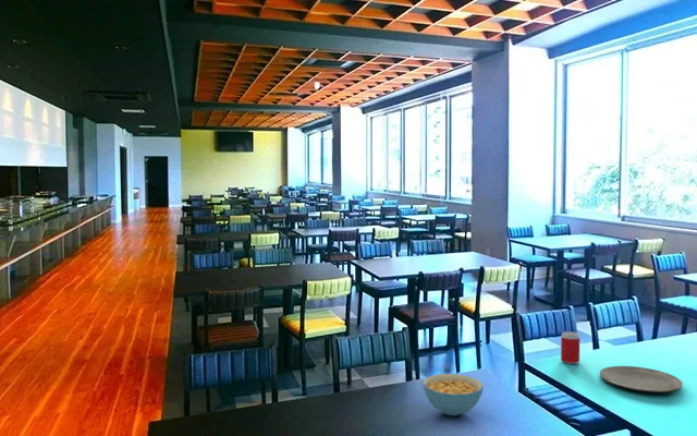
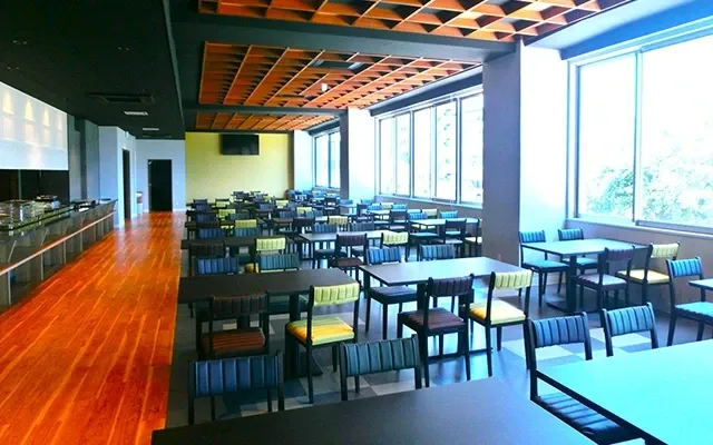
- beverage can [560,330,580,365]
- plate [599,365,684,393]
- cereal bowl [421,373,485,416]
